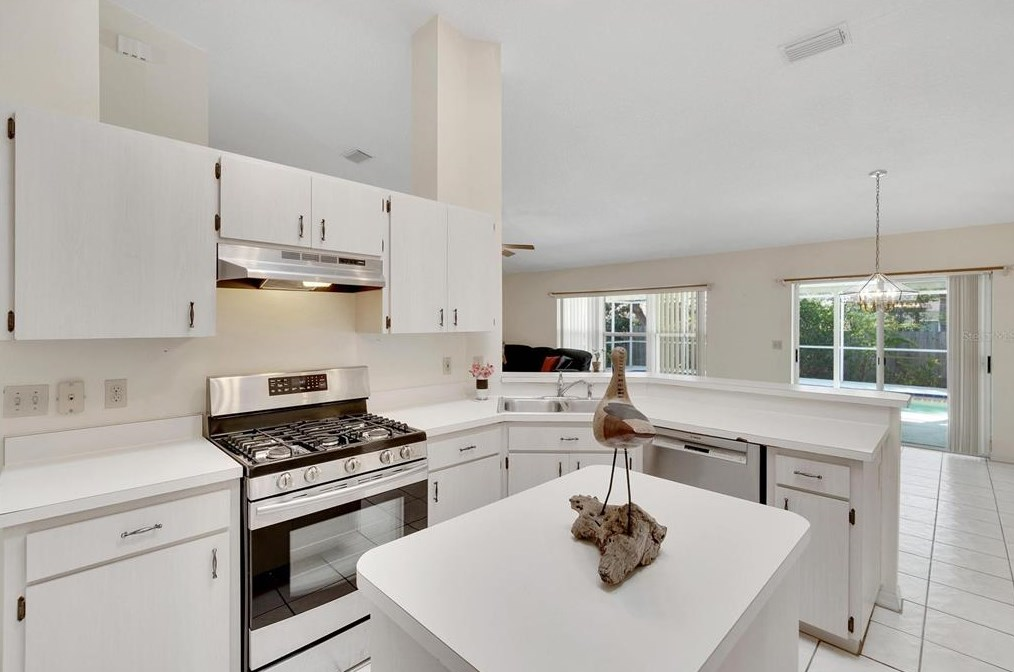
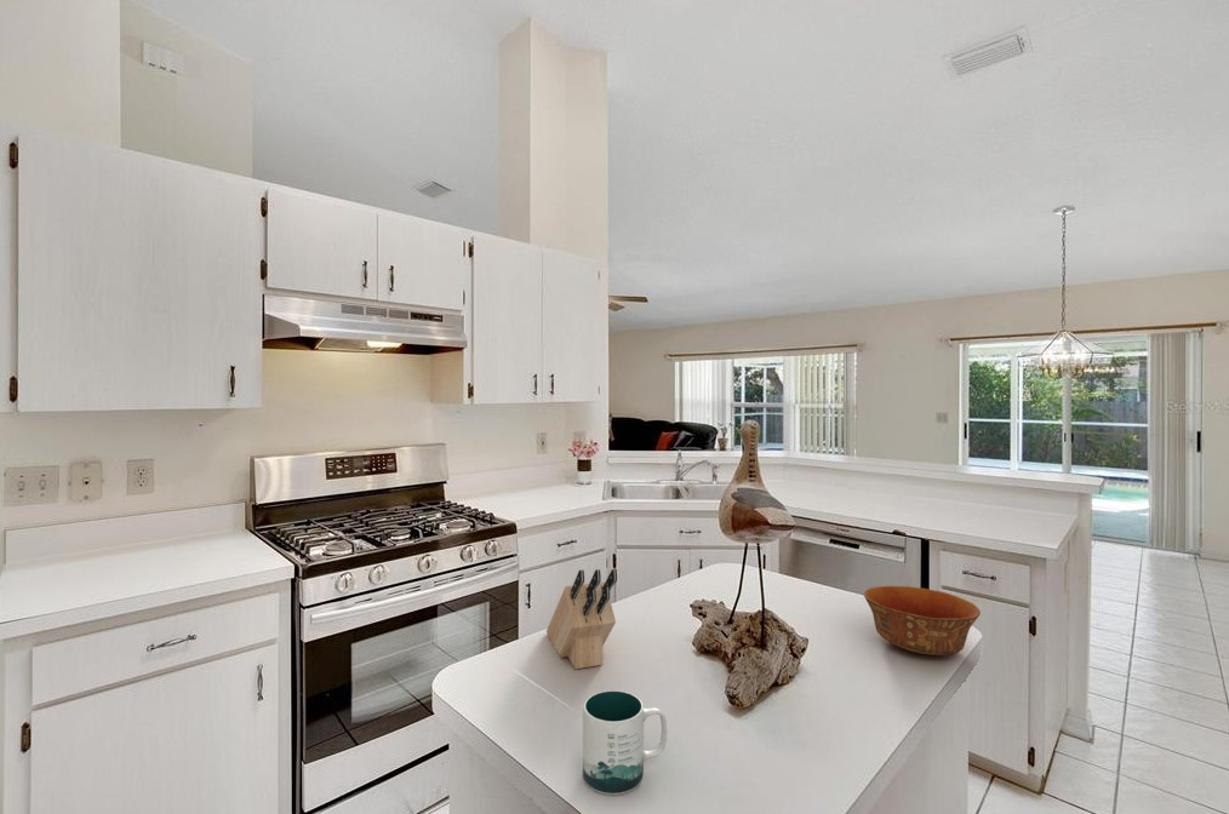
+ knife block [545,568,618,670]
+ mug [582,689,668,796]
+ bowl [863,585,982,657]
